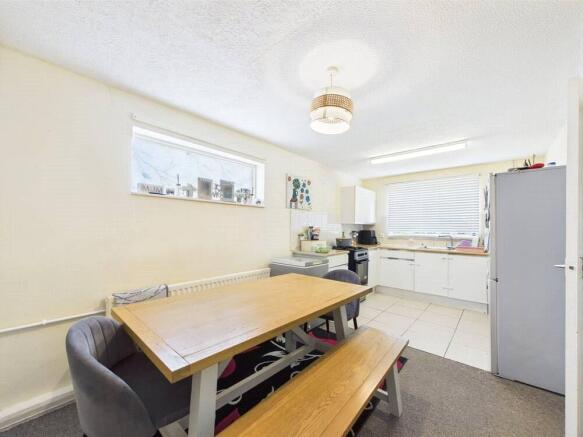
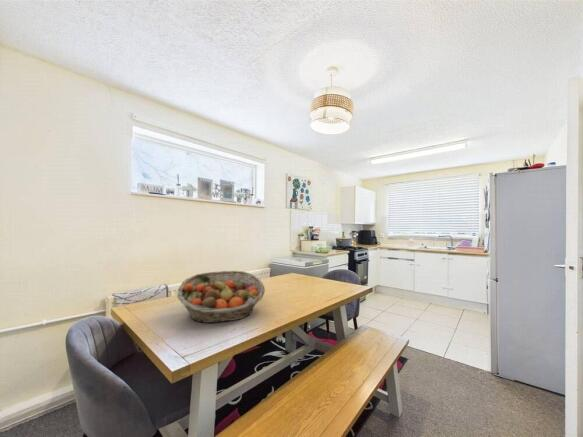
+ fruit basket [176,270,266,324]
